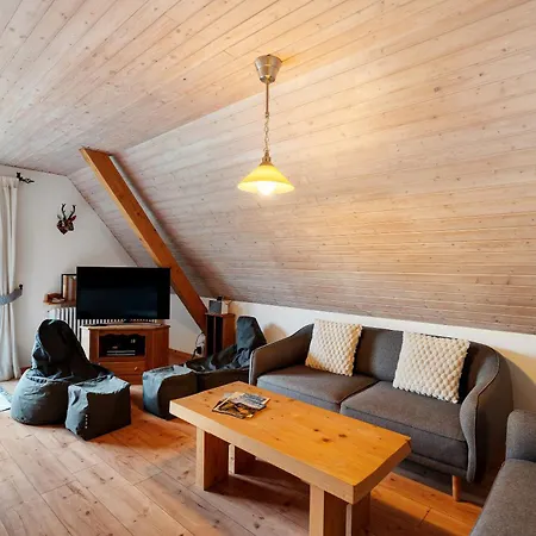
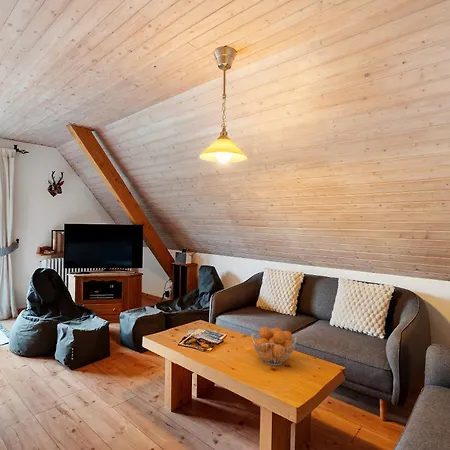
+ fruit basket [250,326,298,366]
